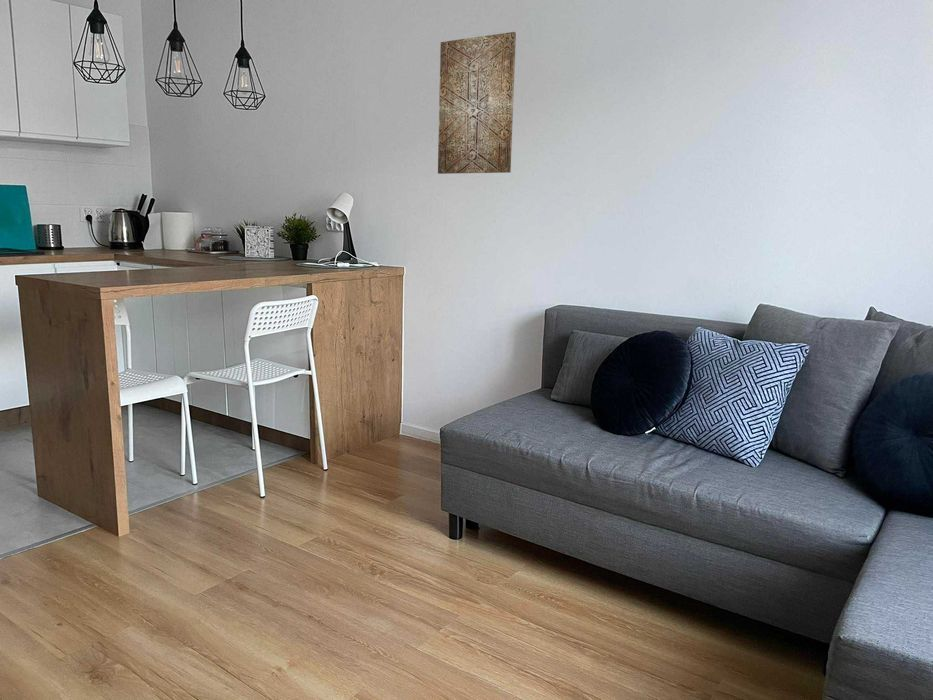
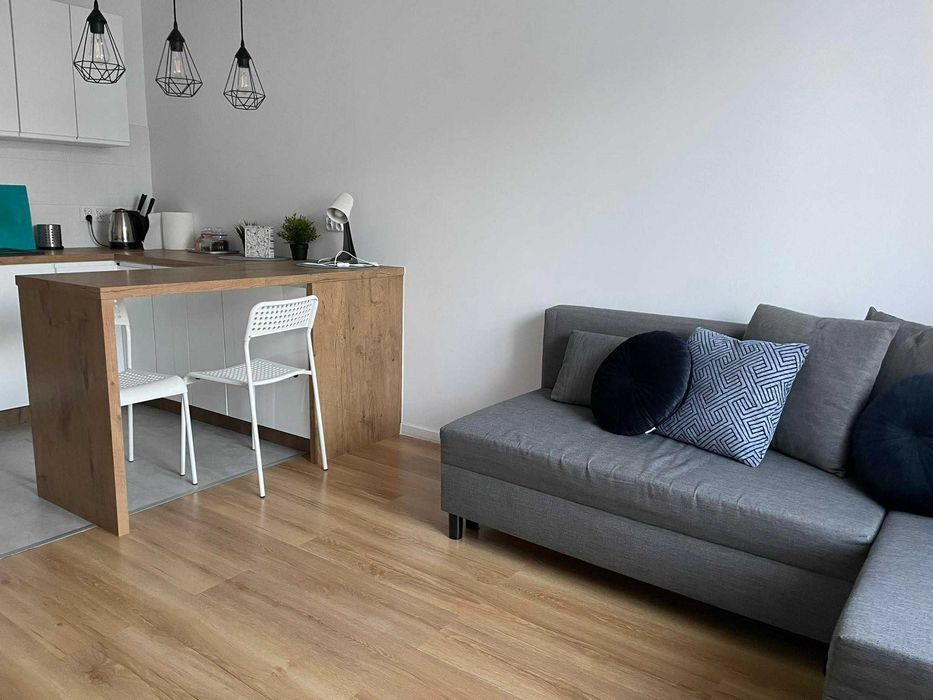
- wall art [437,31,517,175]
